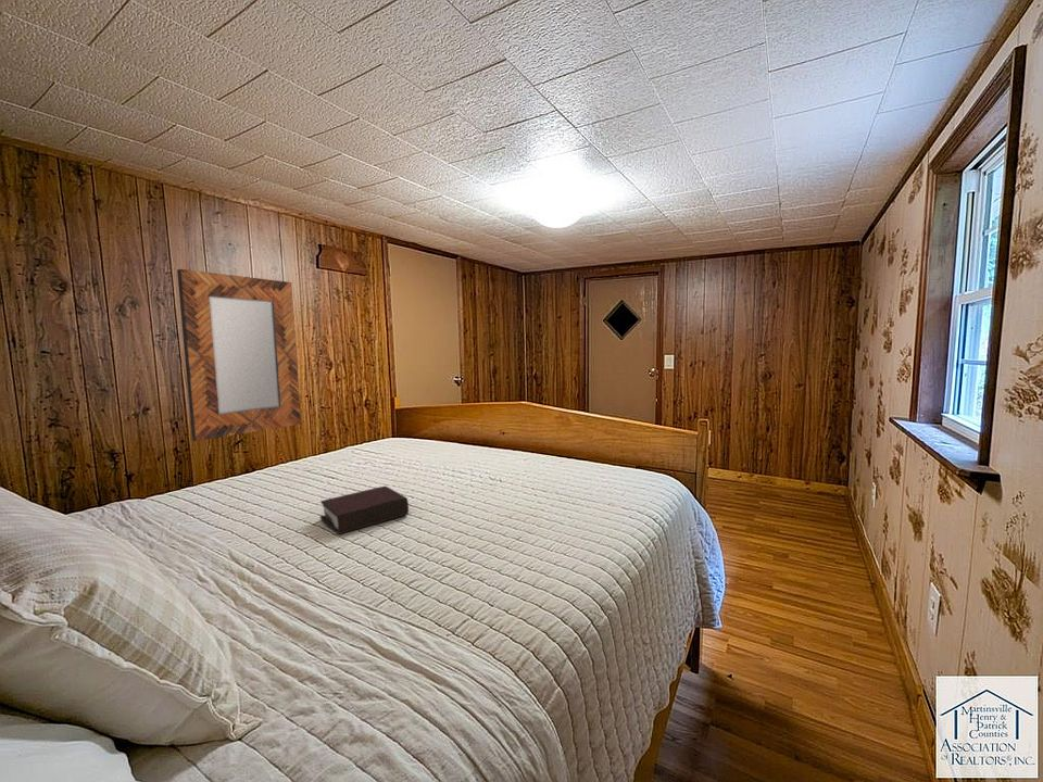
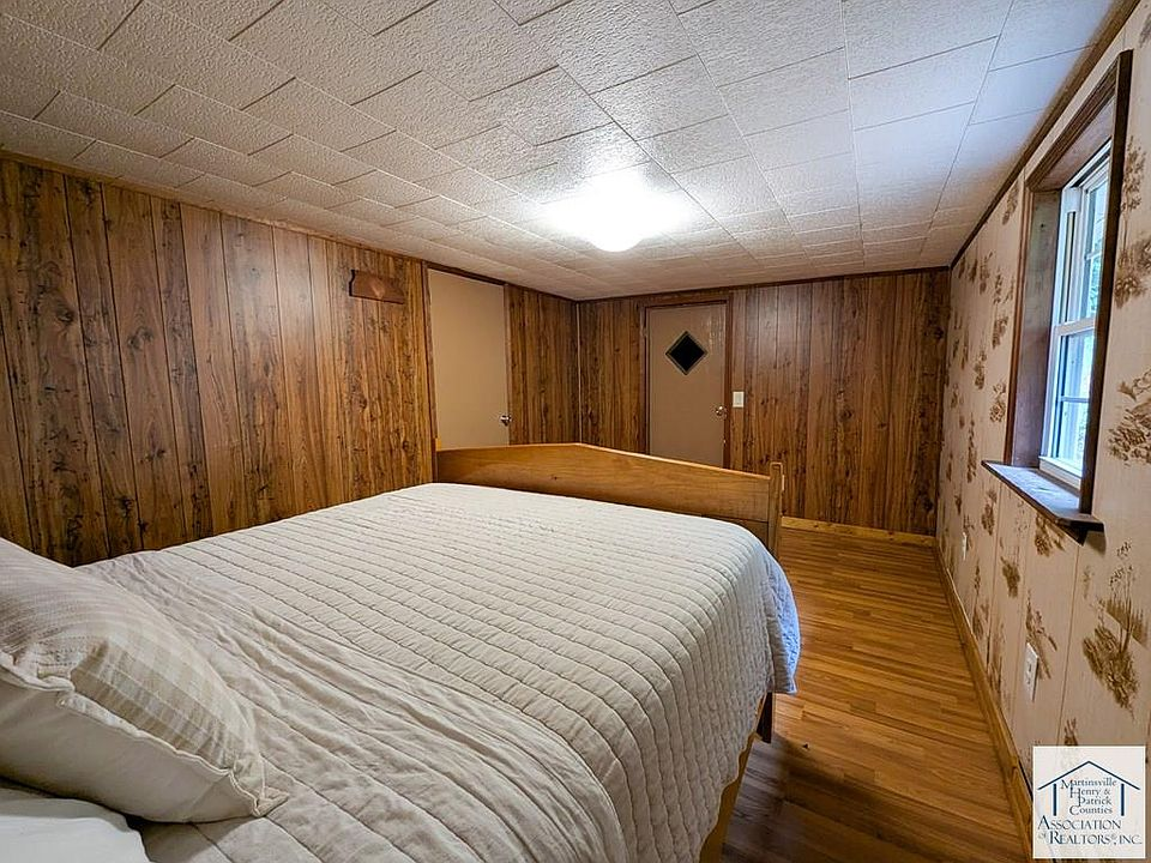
- bible [319,484,410,535]
- home mirror [176,268,302,442]
